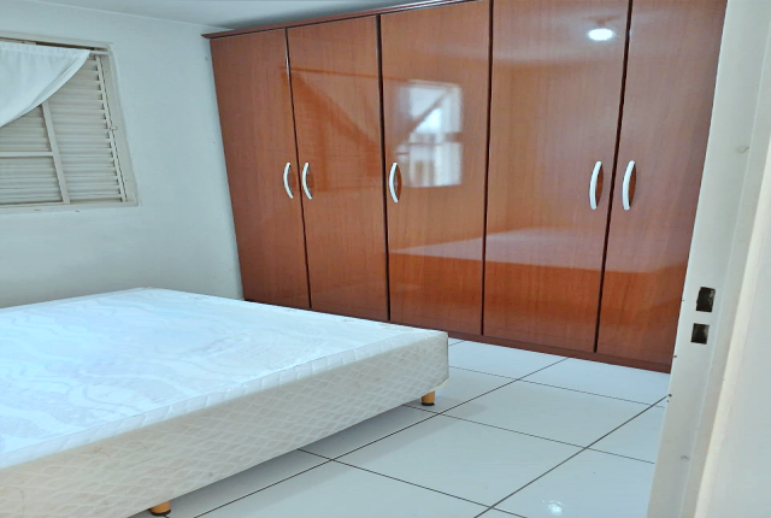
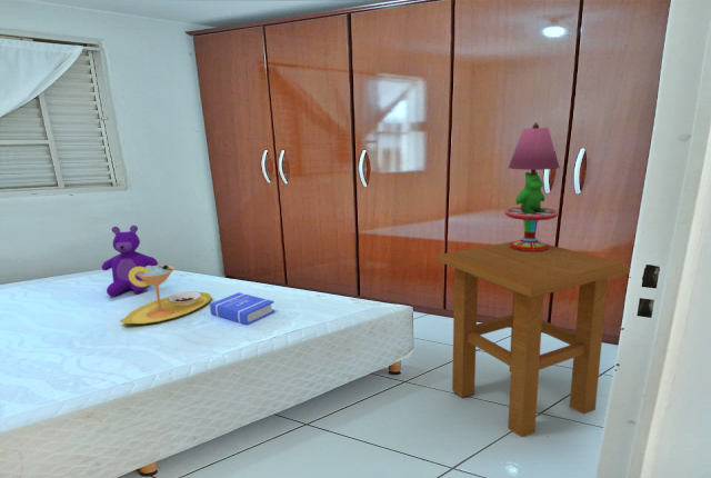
+ book [209,291,276,326]
+ teddy bear [101,225,159,297]
+ side table [437,240,631,438]
+ table lamp [504,121,561,252]
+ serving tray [119,265,212,325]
